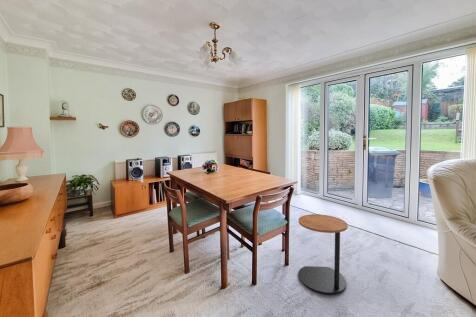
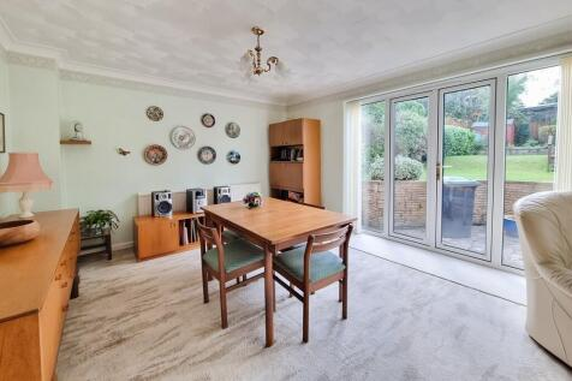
- side table [297,213,349,295]
